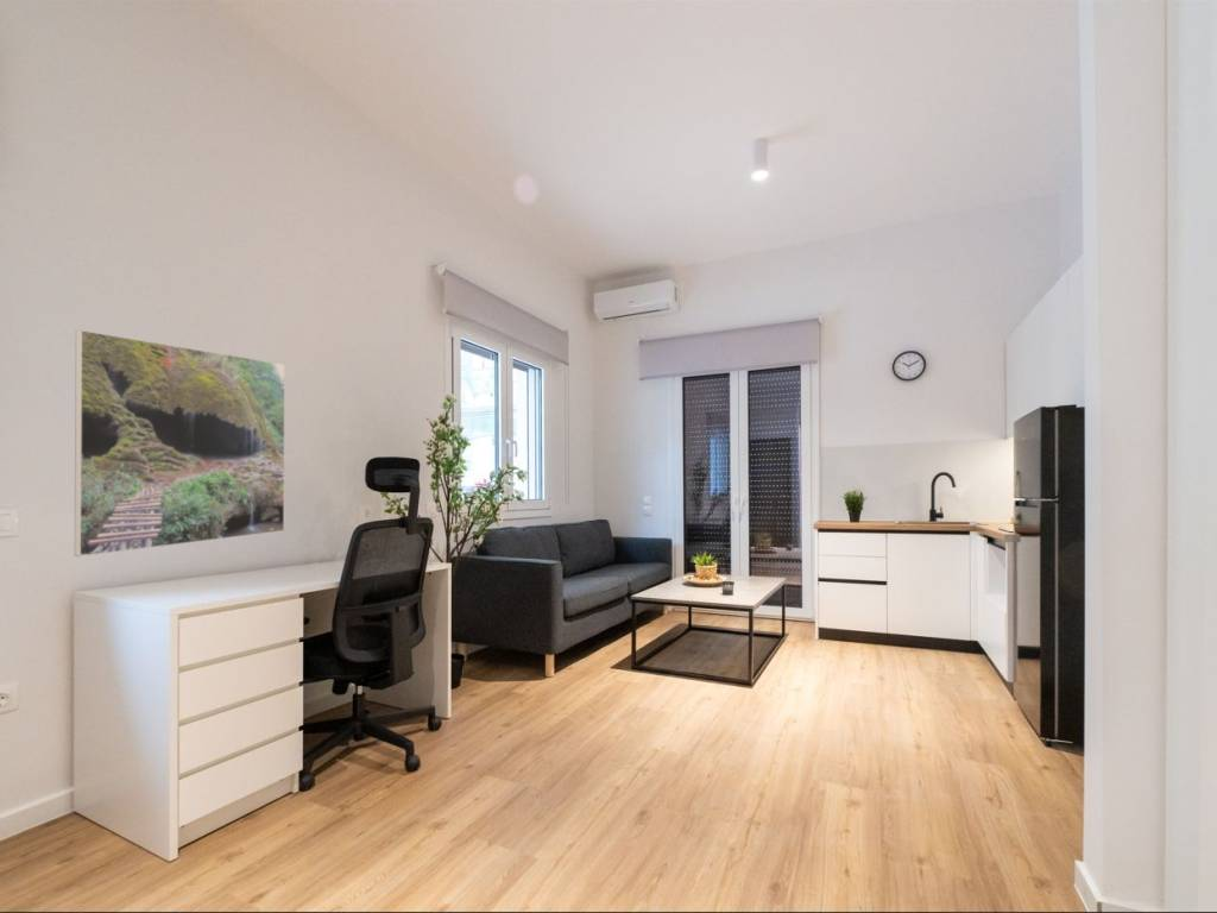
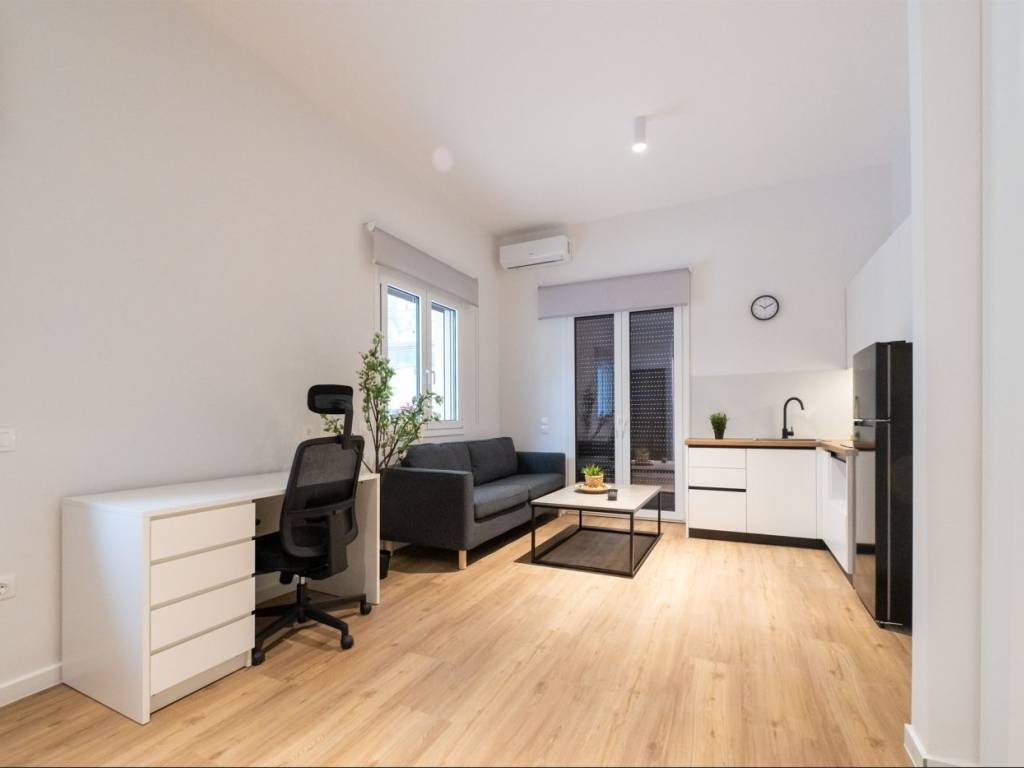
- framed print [74,328,286,558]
